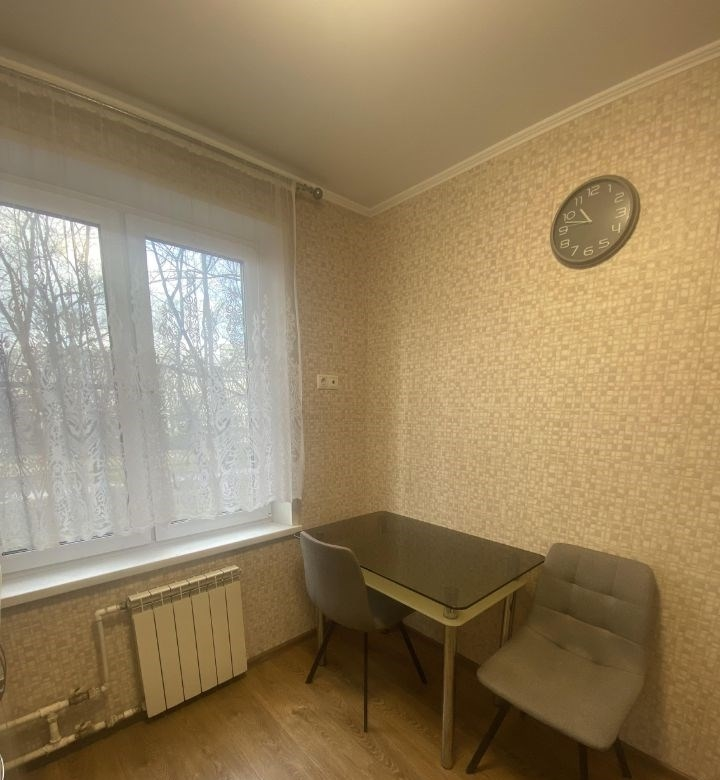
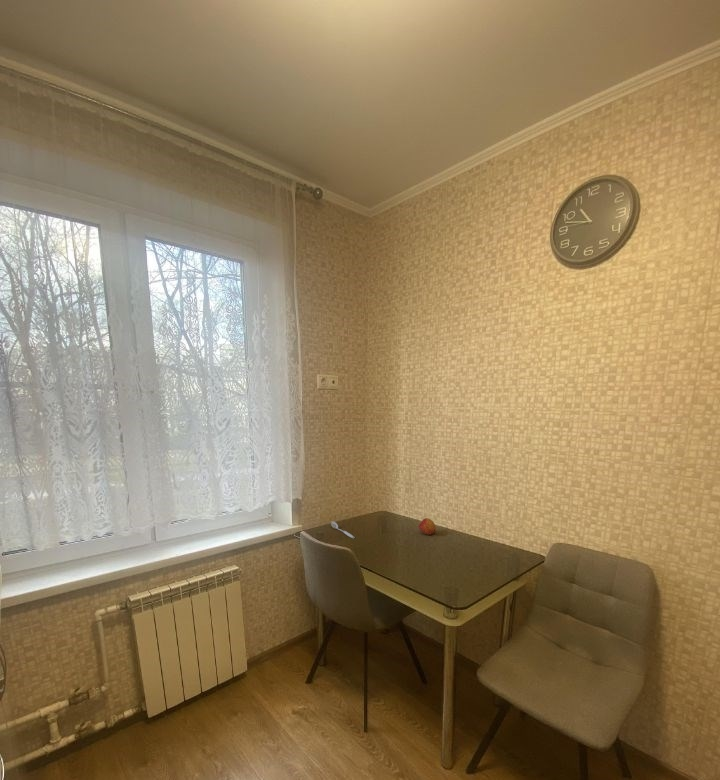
+ fruit [418,517,437,536]
+ spoon [330,520,356,539]
